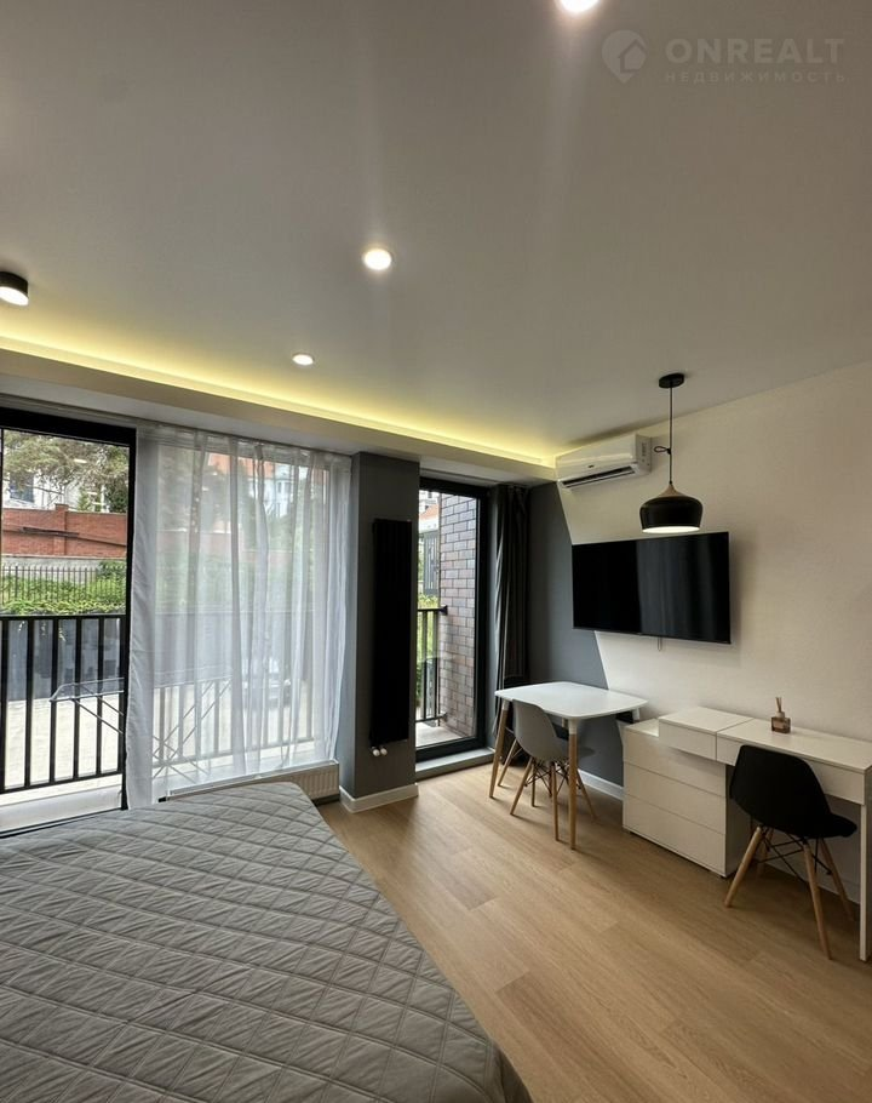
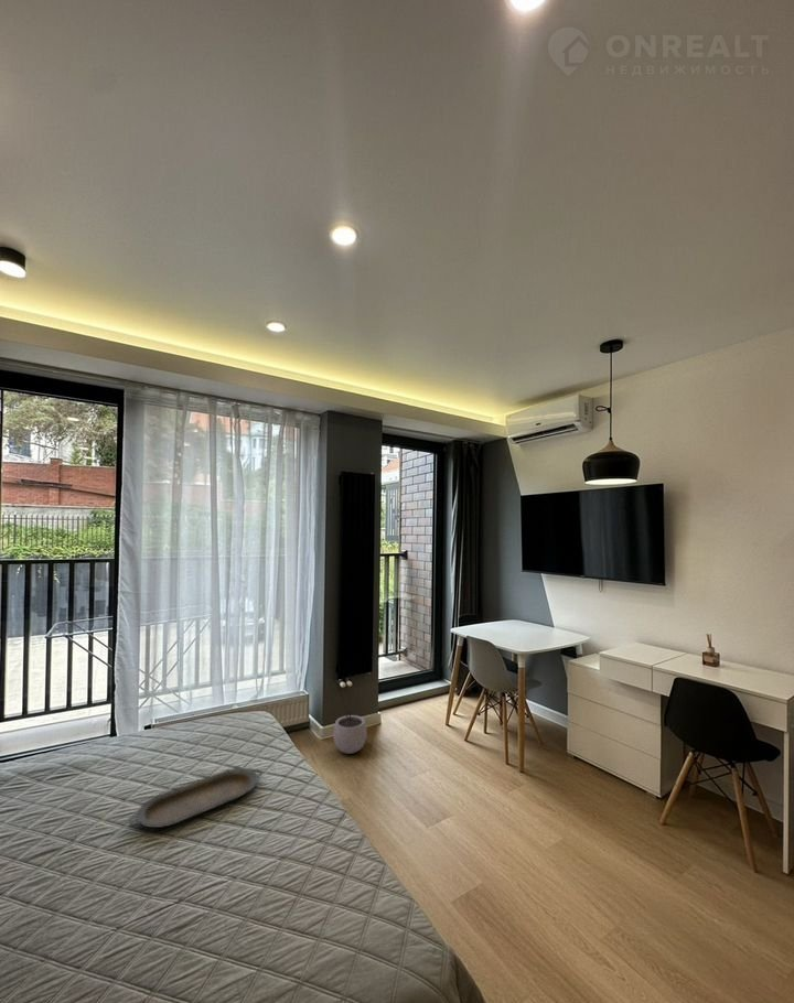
+ plant pot [332,710,368,755]
+ serving tray [127,765,264,829]
